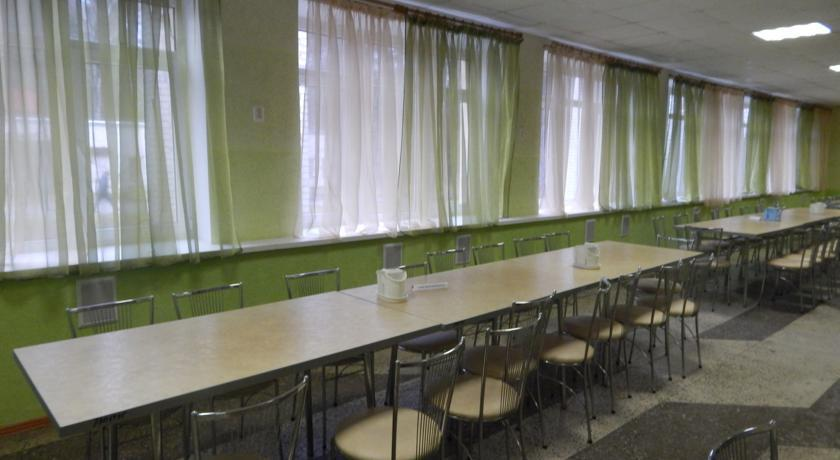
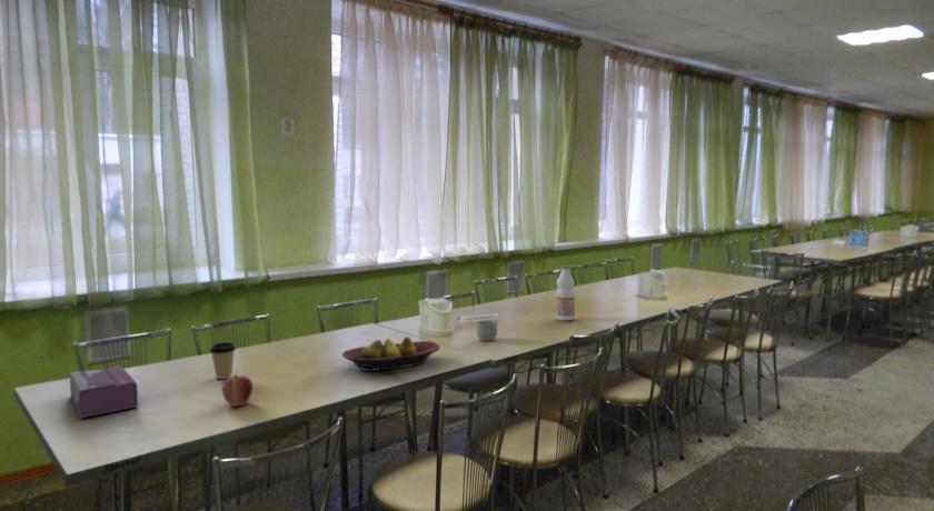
+ tissue box [69,364,139,419]
+ fruit juice [555,264,576,322]
+ apple [221,373,254,408]
+ coffee cup [208,341,237,380]
+ fruit bowl [341,335,441,372]
+ mug [476,320,498,342]
